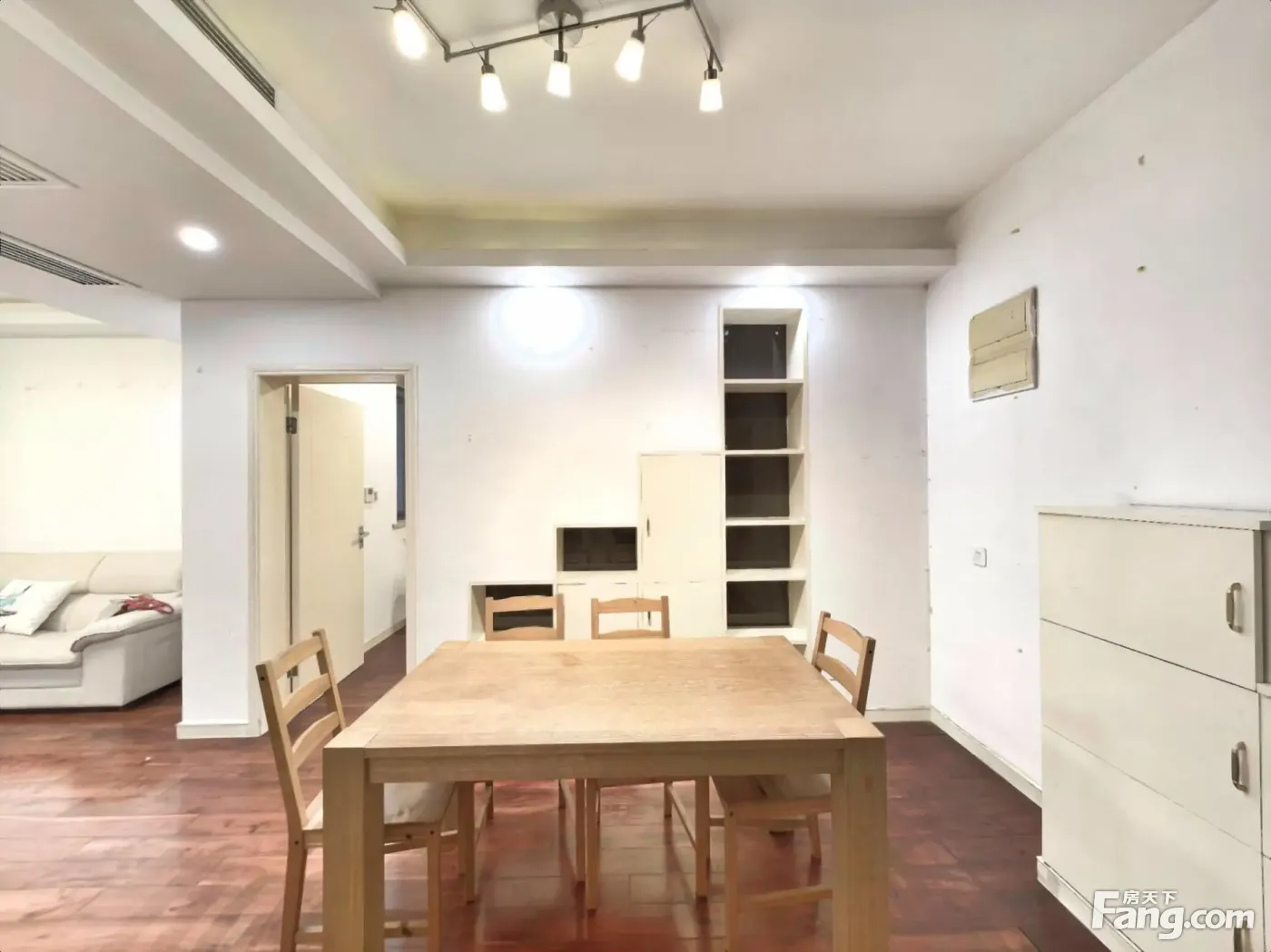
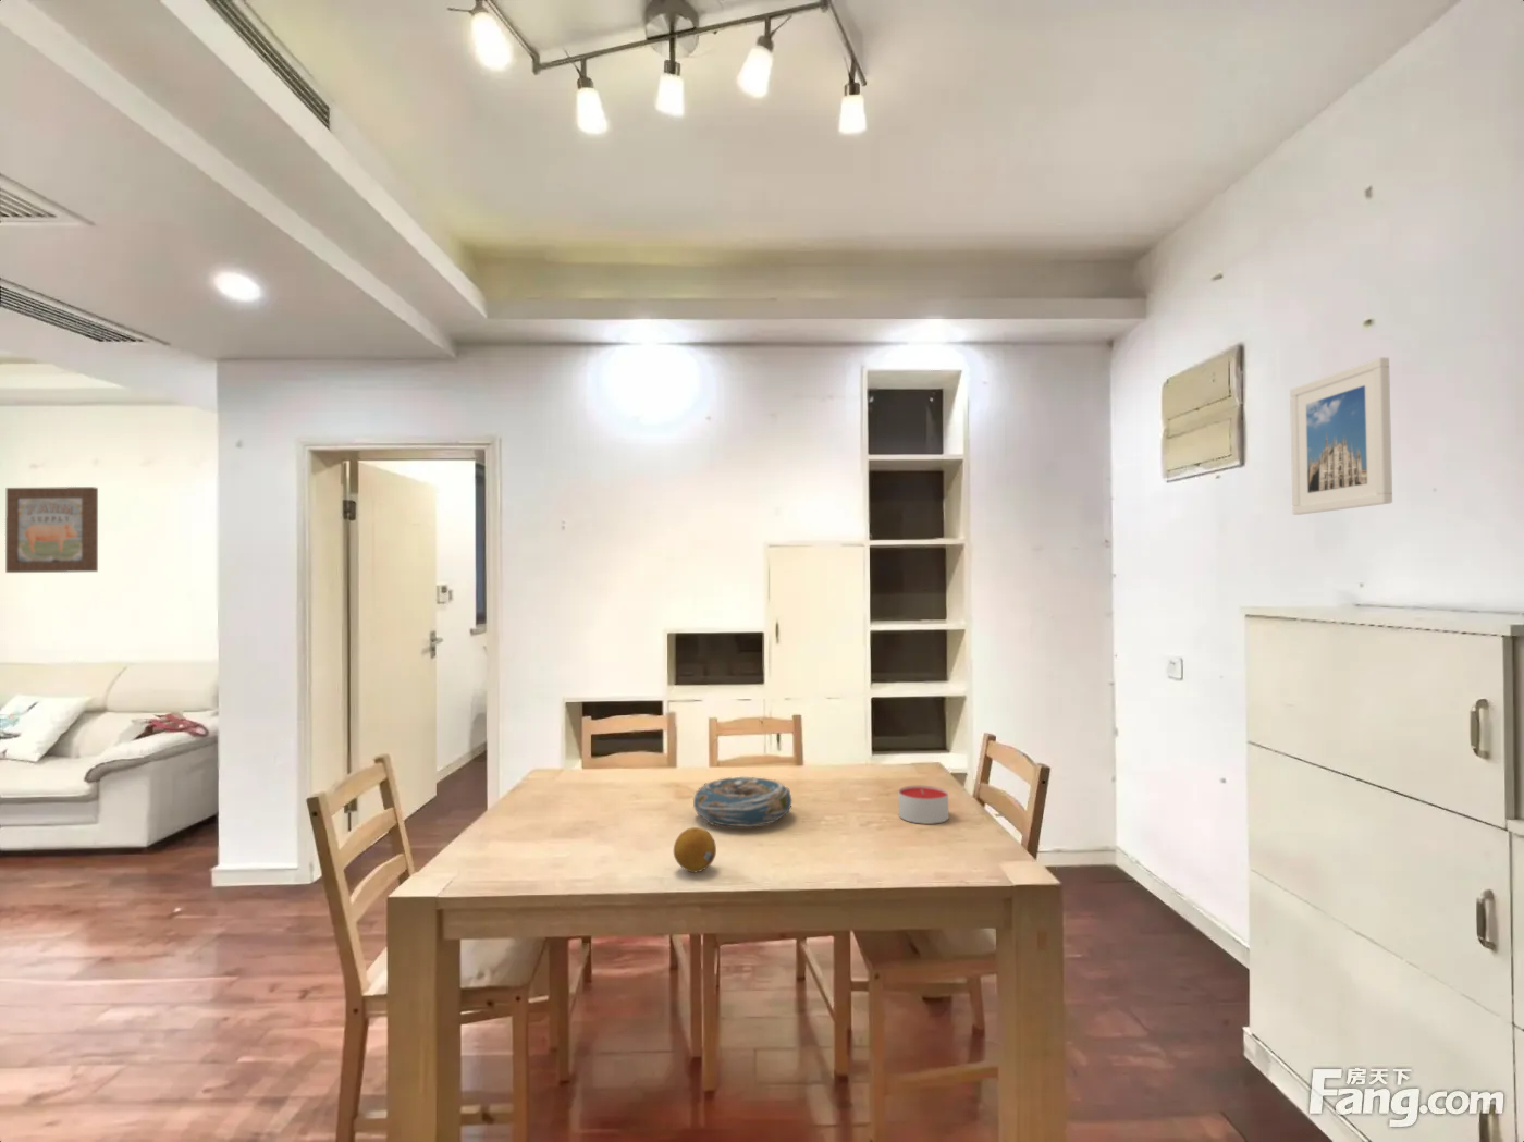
+ fruit [673,827,717,873]
+ decorative bowl [692,775,794,830]
+ wall art [5,486,100,573]
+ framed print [1289,356,1393,516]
+ candle [898,783,950,825]
